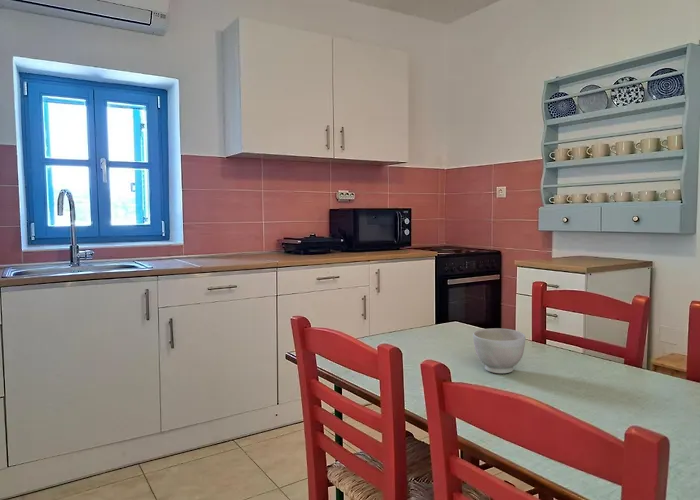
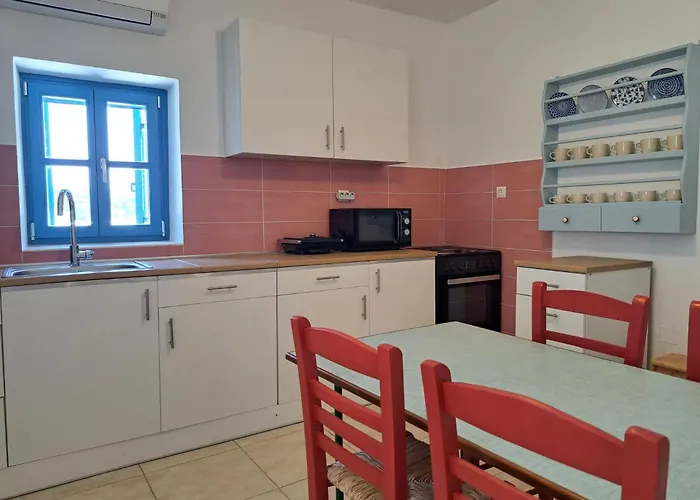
- bowl [472,327,526,374]
